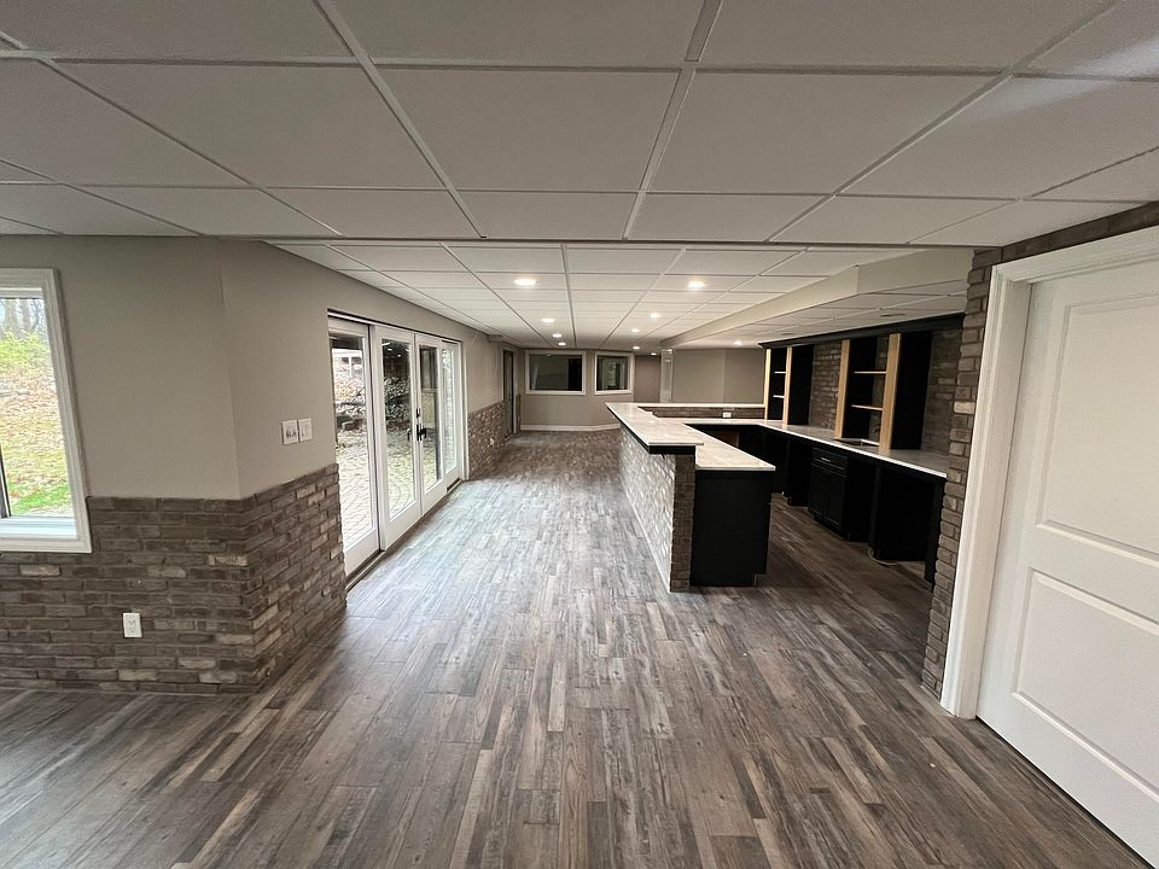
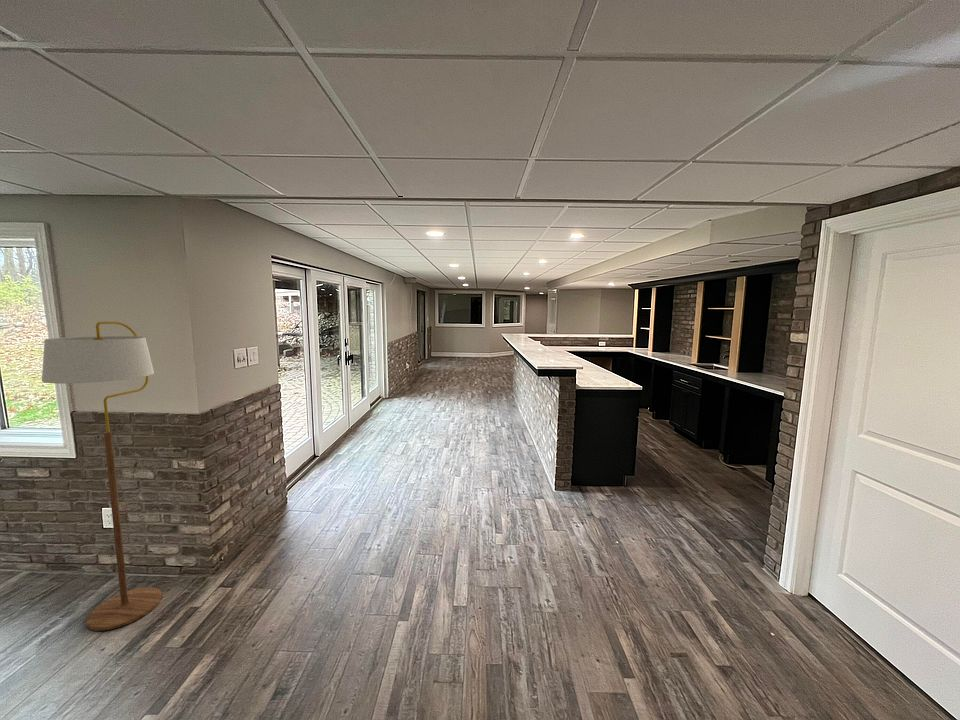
+ floor lamp [41,321,163,632]
